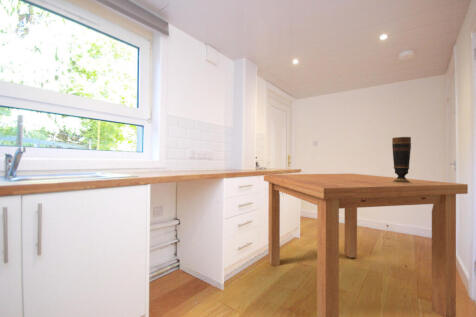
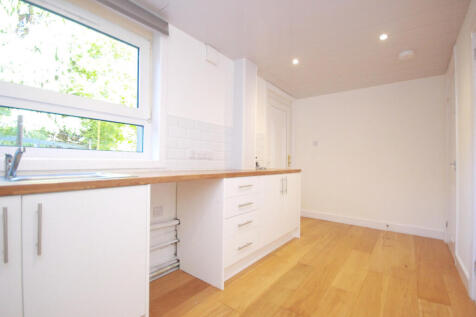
- vase [391,136,412,183]
- dining table [263,173,469,317]
